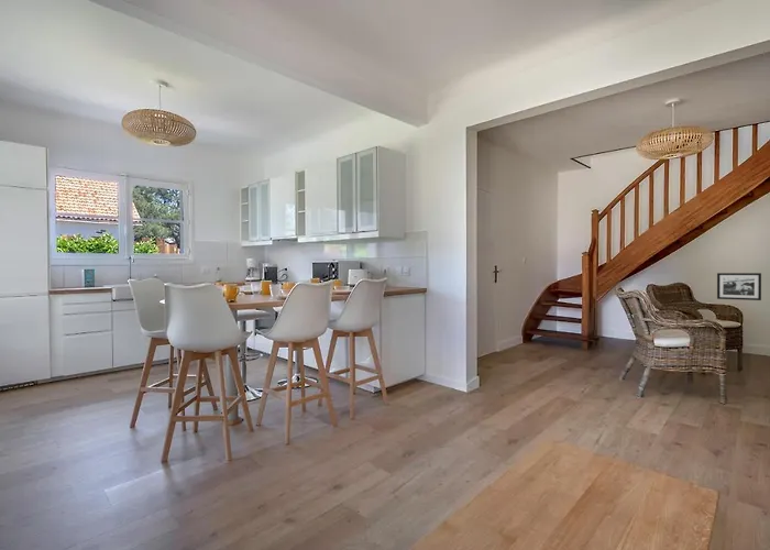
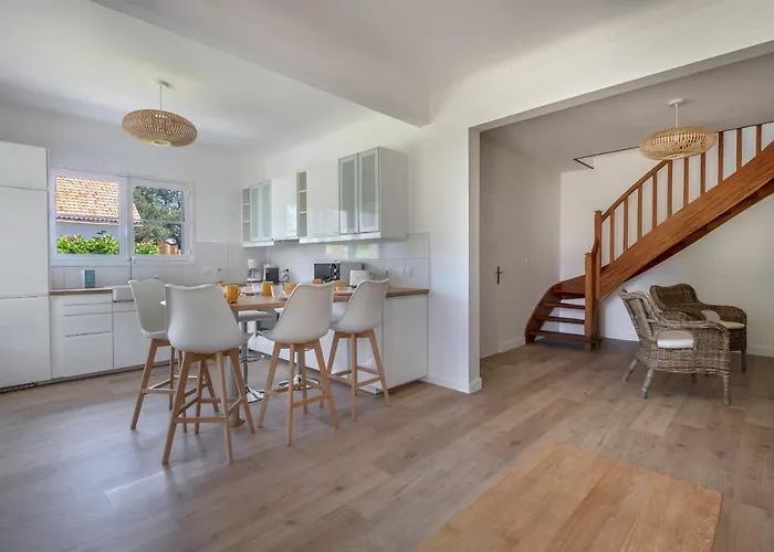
- picture frame [716,272,762,301]
